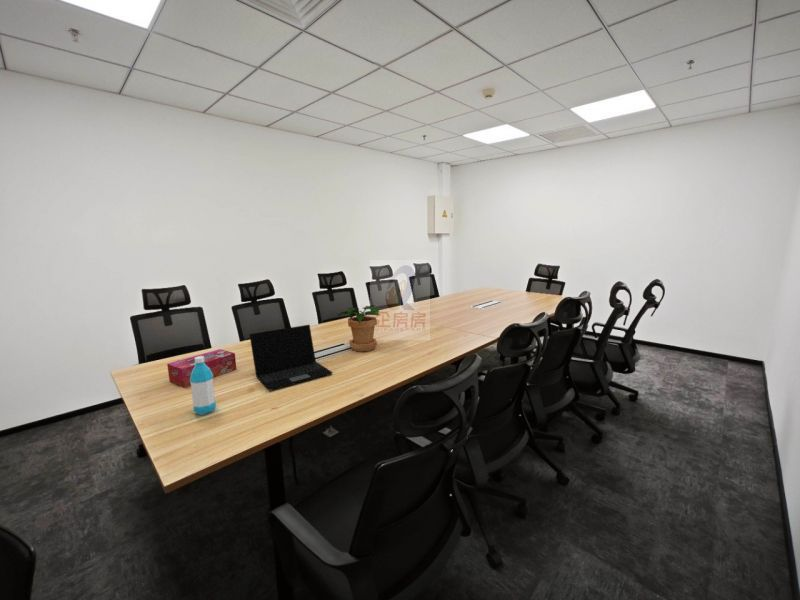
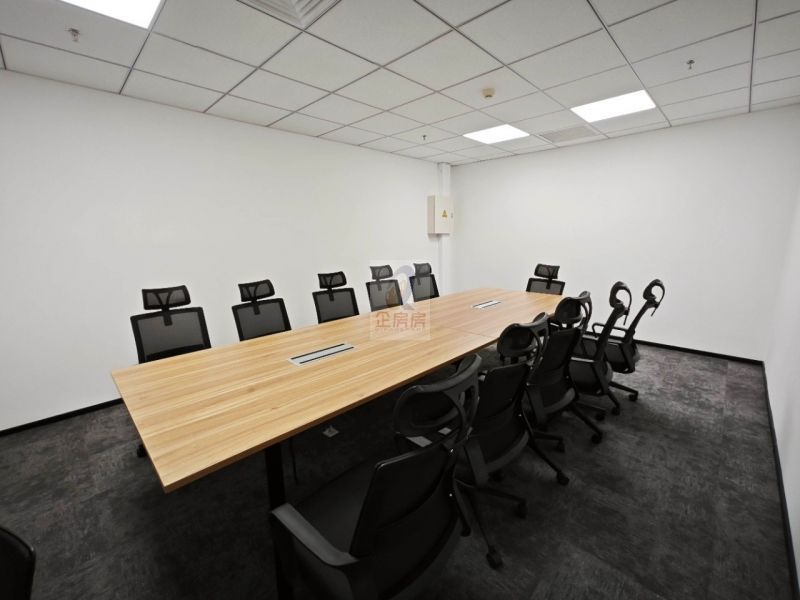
- potted plant [337,304,382,353]
- water bottle [190,356,217,416]
- tissue box [166,348,237,388]
- laptop [249,323,334,392]
